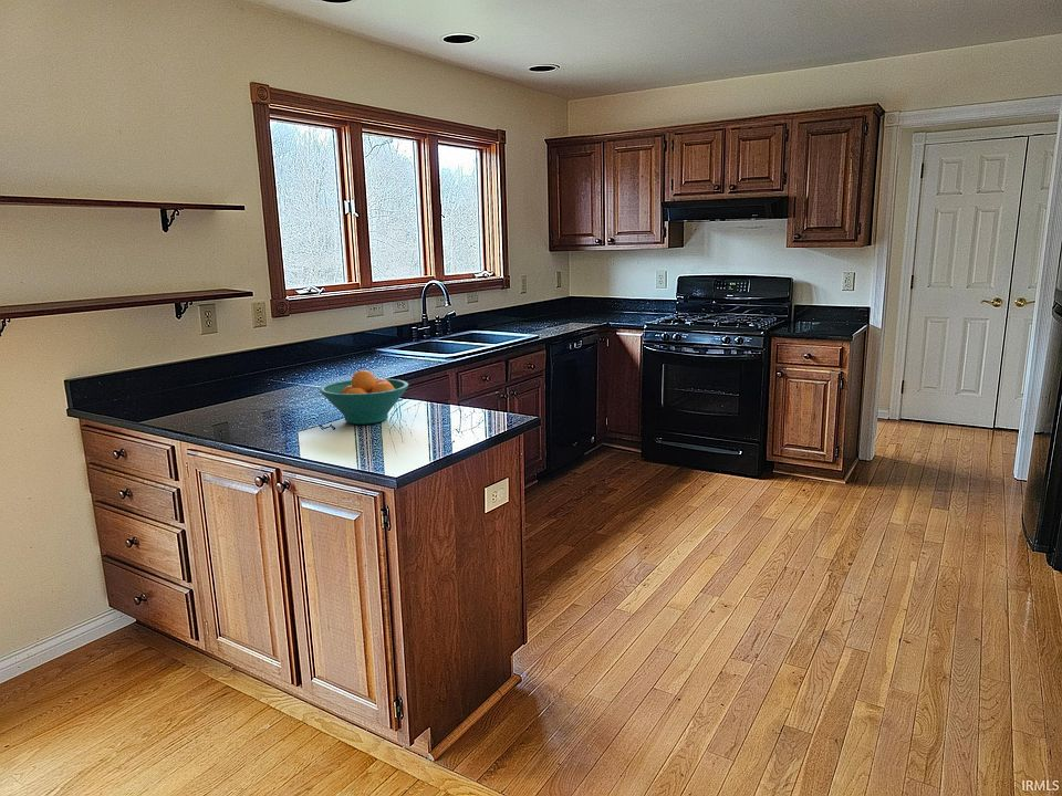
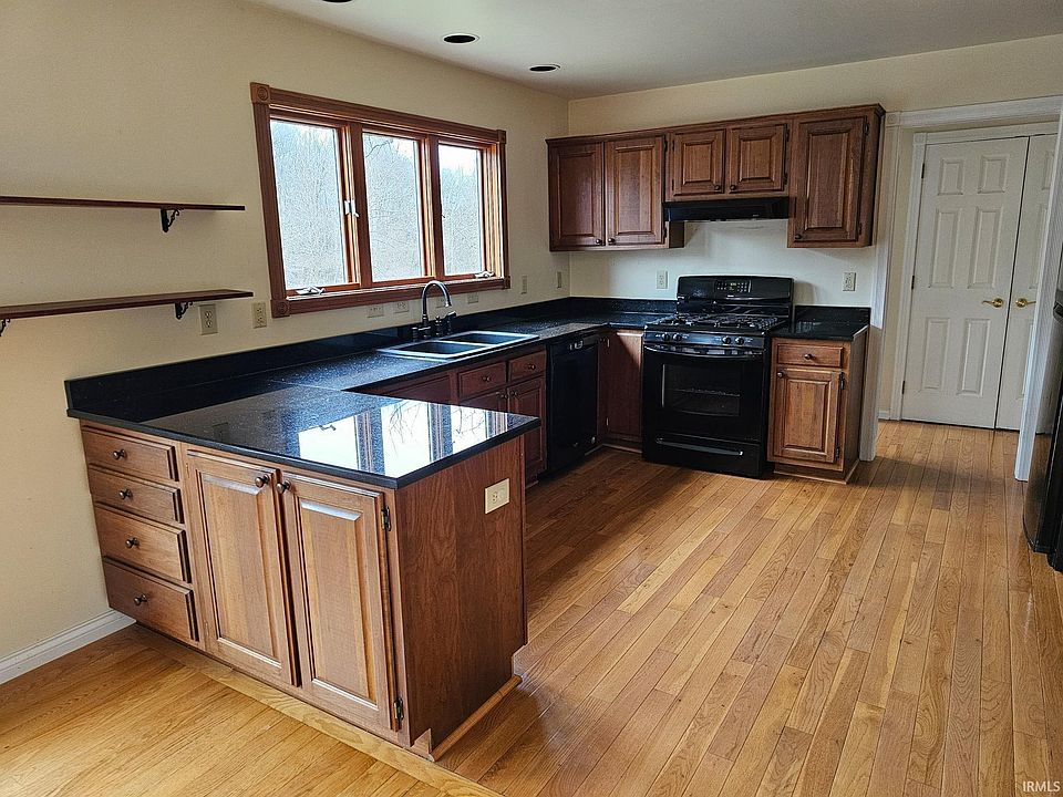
- fruit bowl [317,369,410,426]
